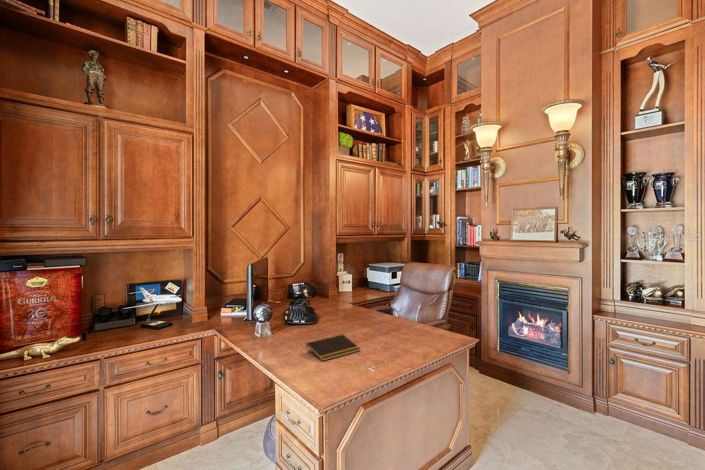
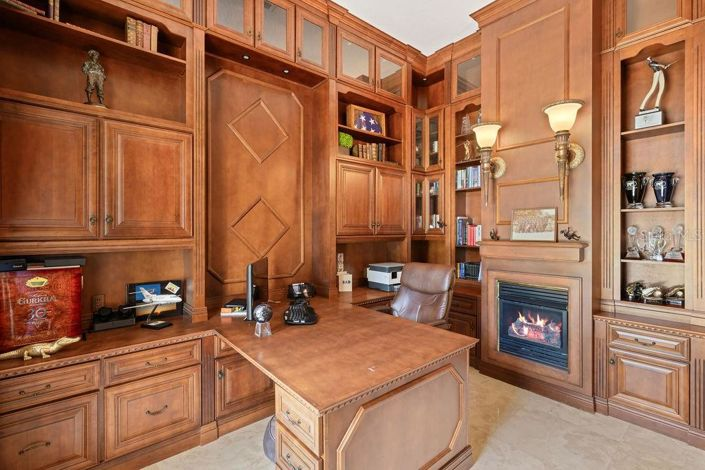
- notepad [305,334,362,362]
